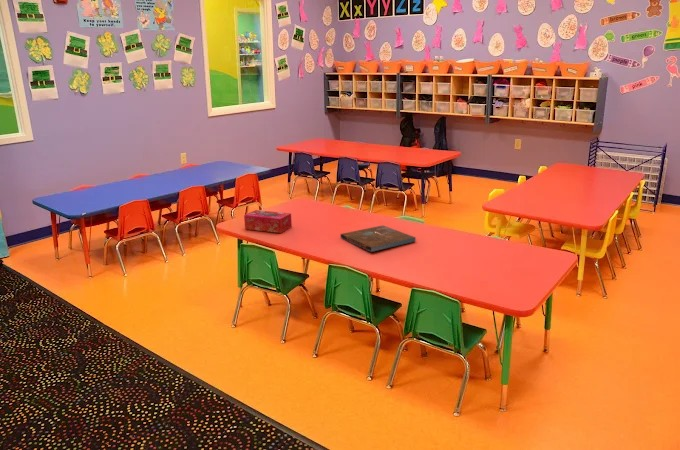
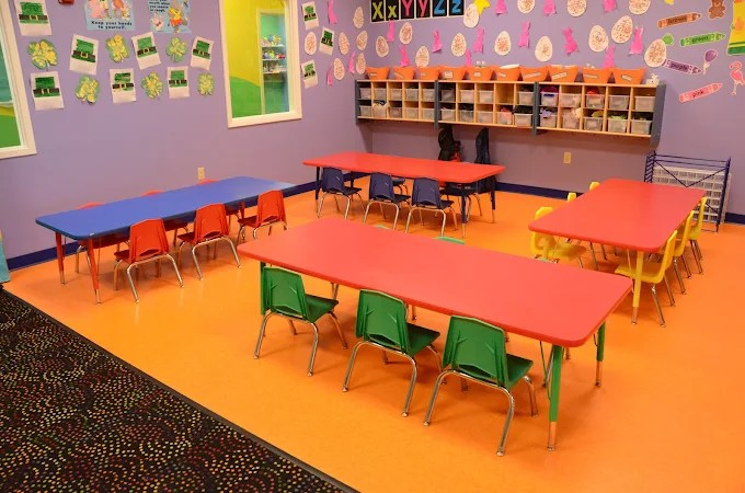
- tissue box [243,209,293,234]
- board game [340,224,417,253]
